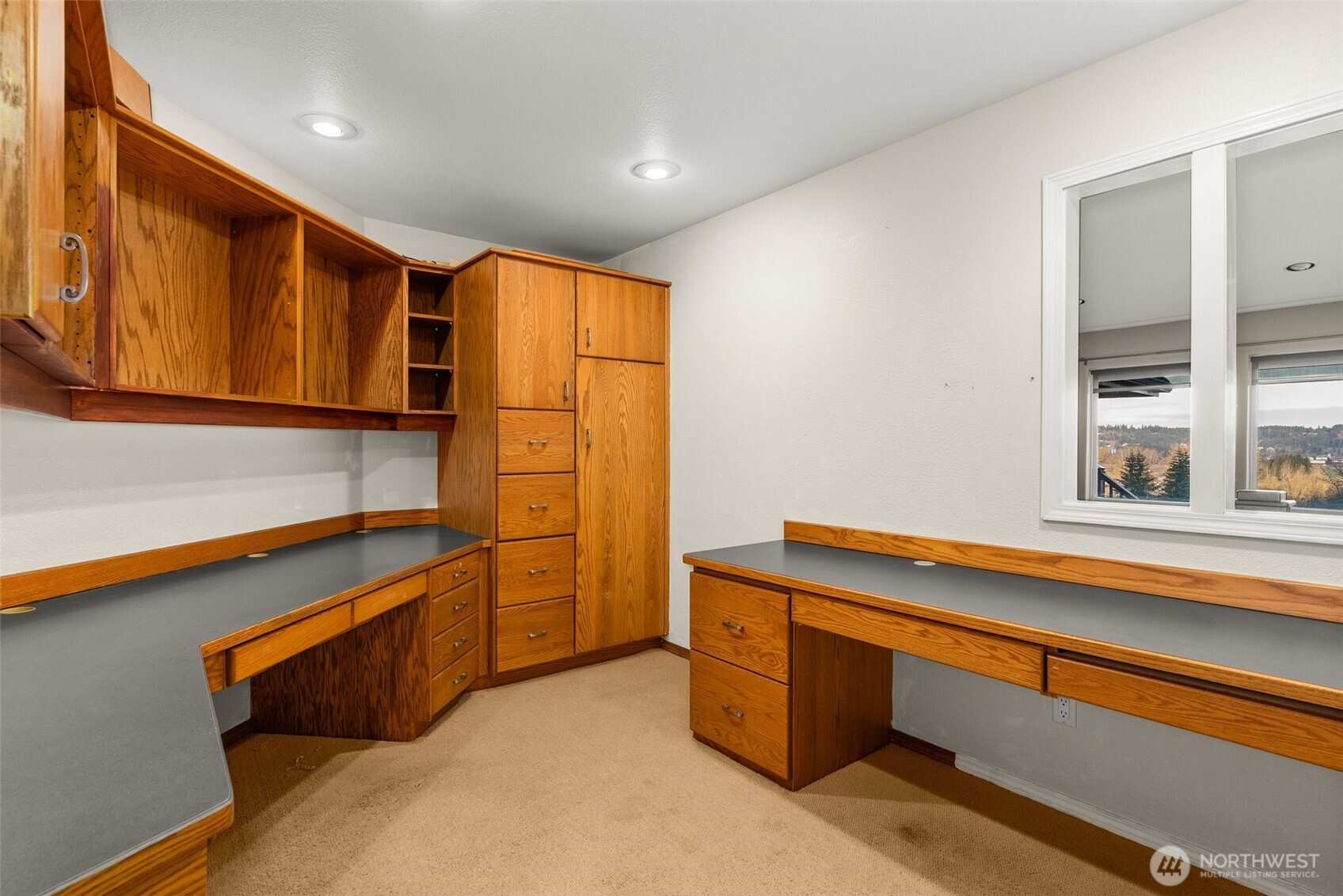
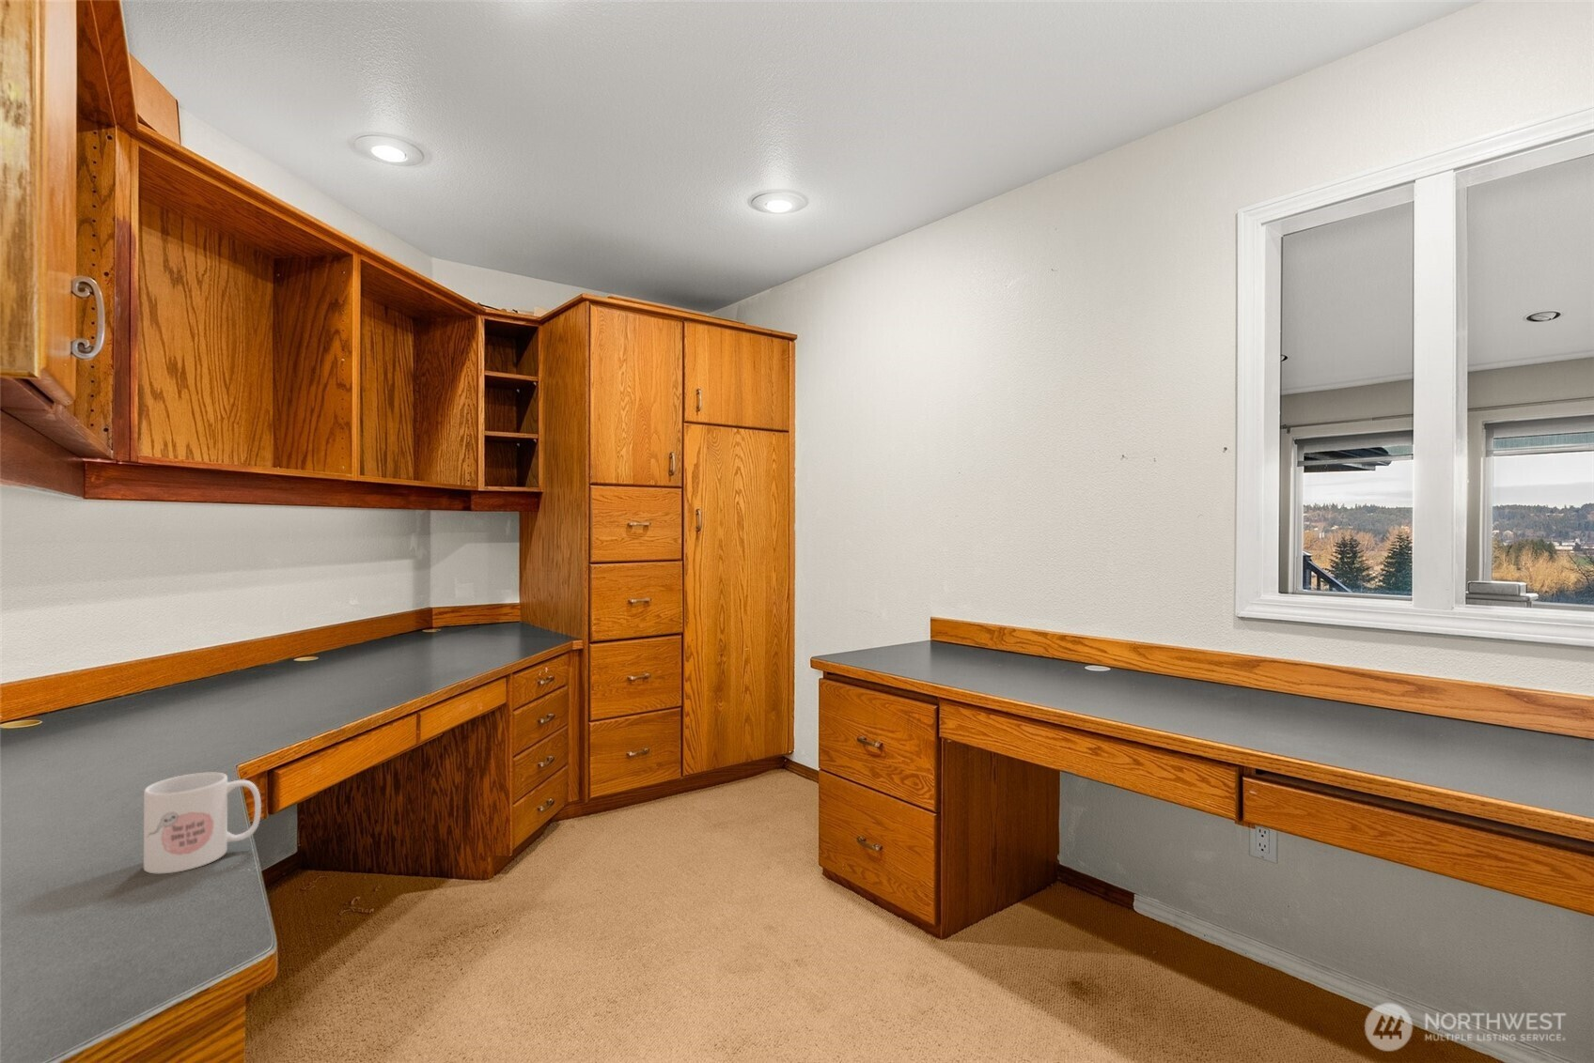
+ mug [142,772,262,874]
